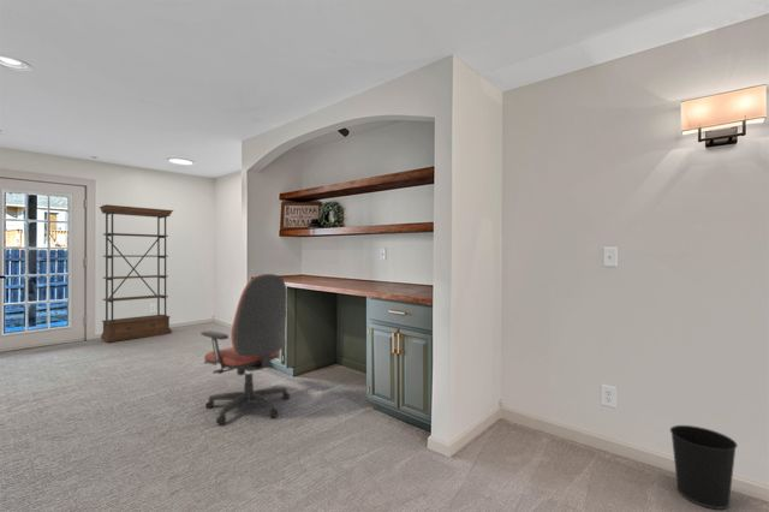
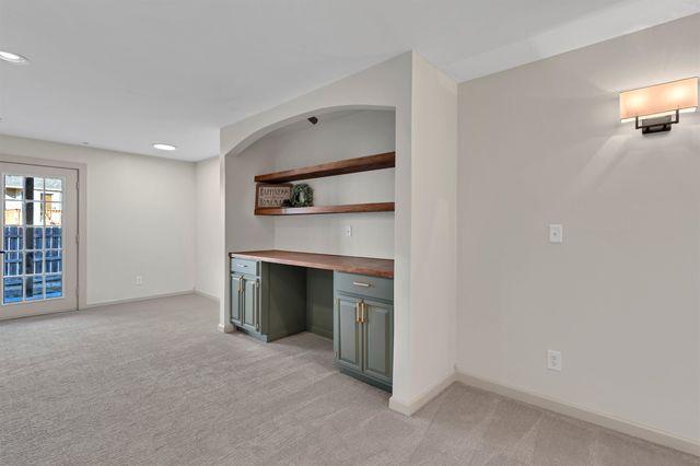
- bookshelf [99,203,174,344]
- wastebasket [669,424,739,511]
- office chair [199,273,291,425]
